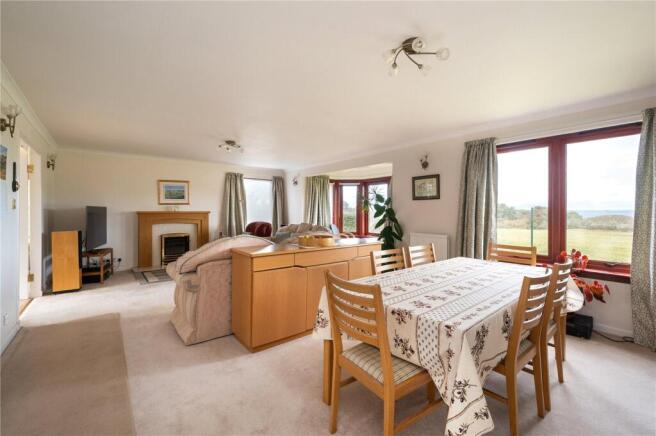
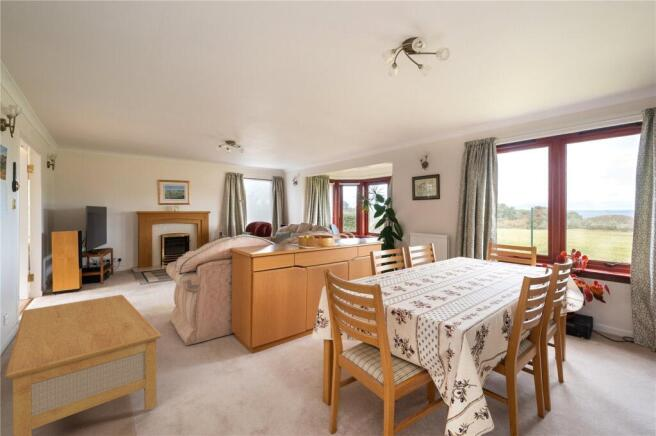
+ coffee table [4,294,162,436]
